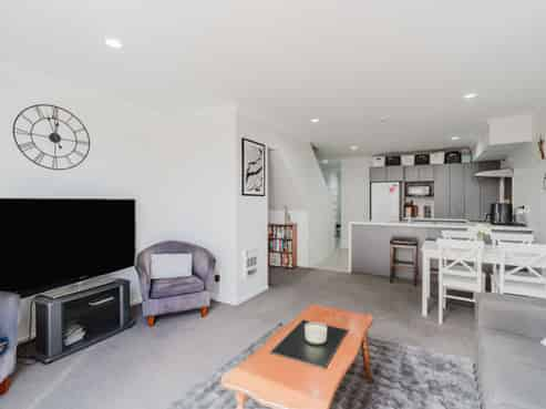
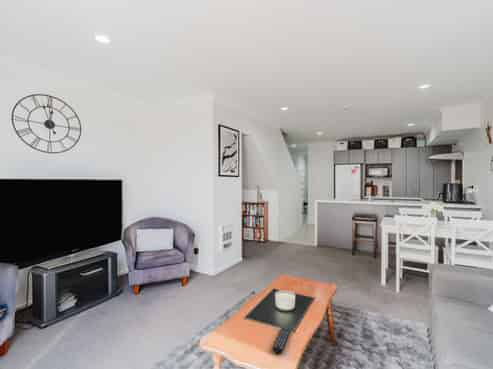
+ remote control [271,326,292,354]
